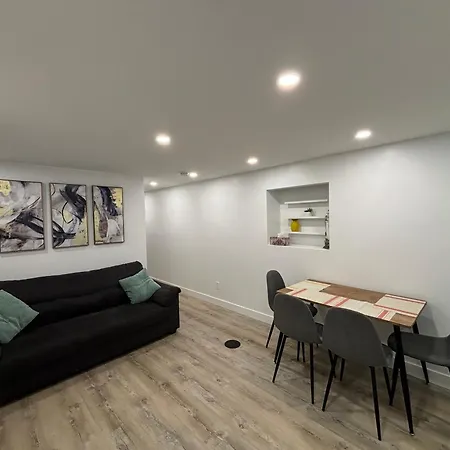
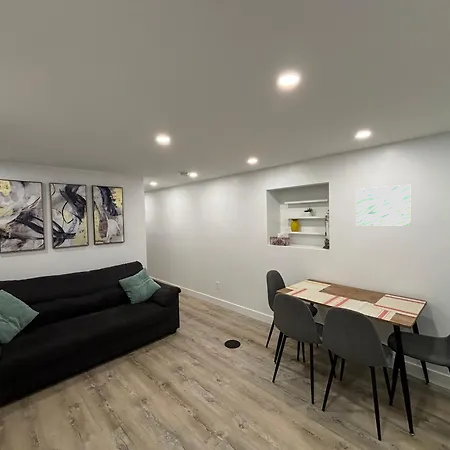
+ wall art [355,184,411,227]
